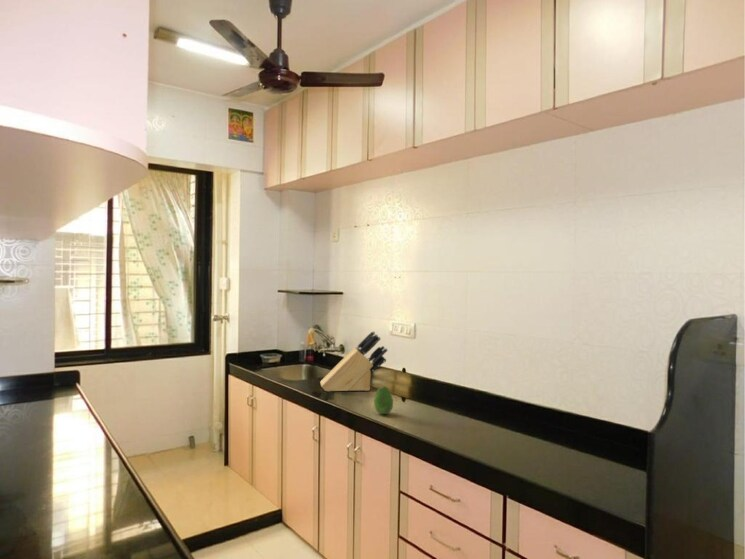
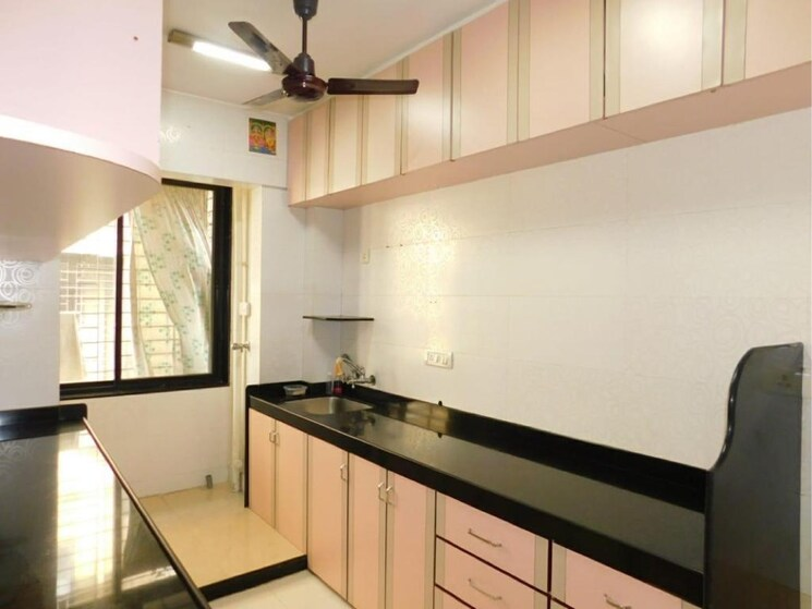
- fruit [373,385,394,415]
- knife block [319,330,389,393]
